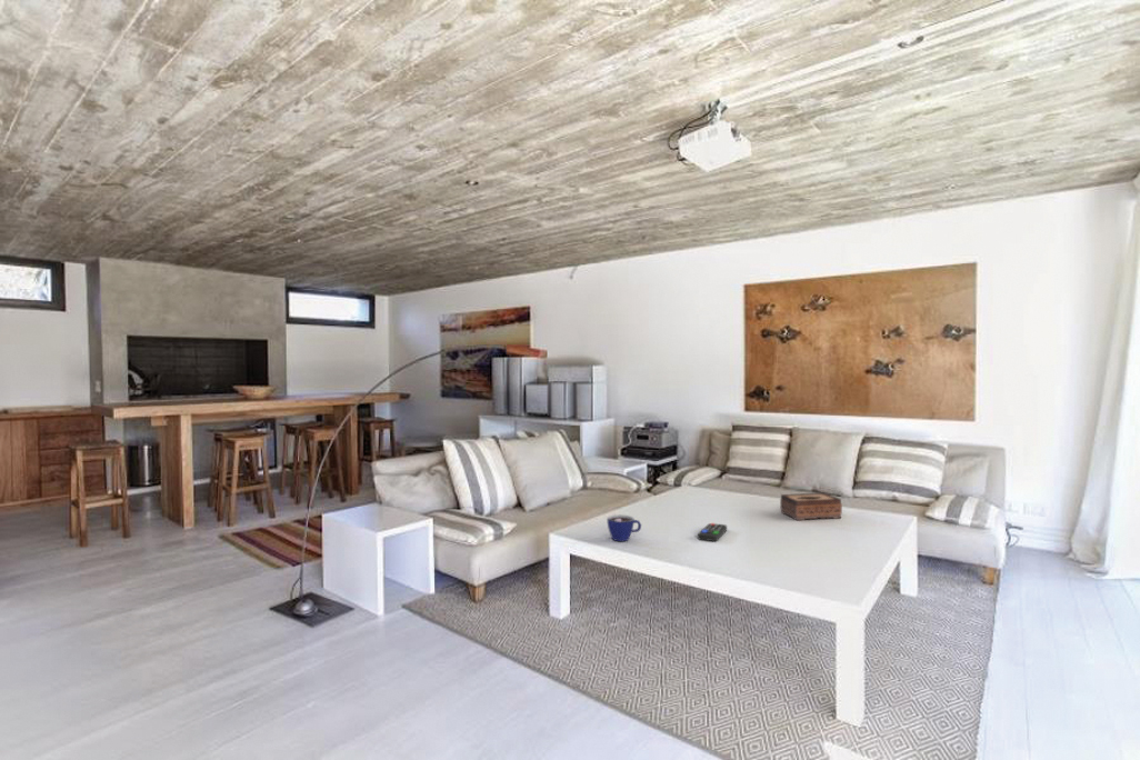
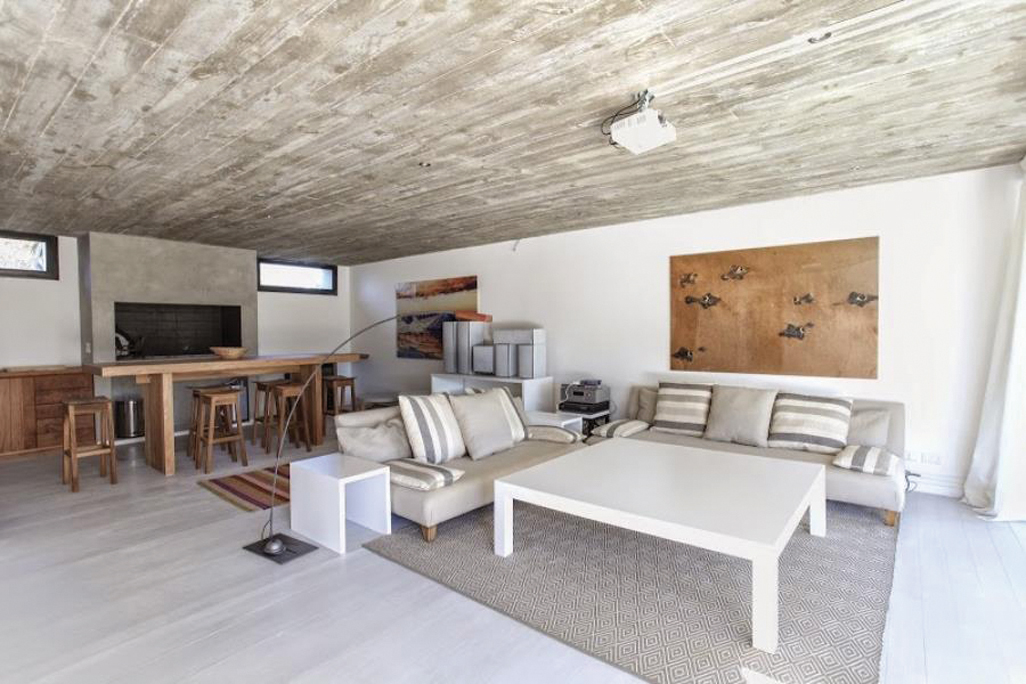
- cup [606,513,642,542]
- tissue box [779,492,843,521]
- remote control [697,522,728,542]
